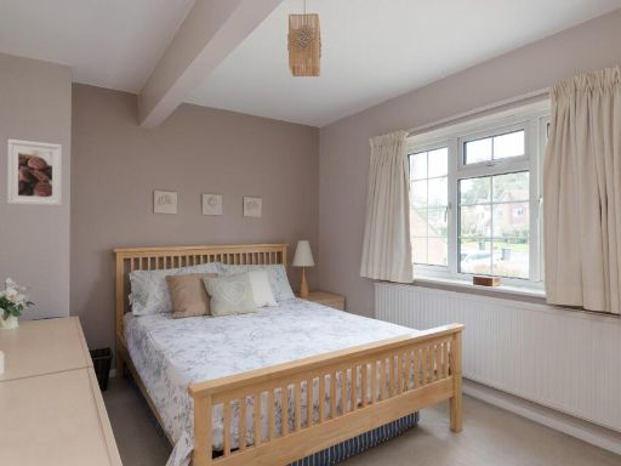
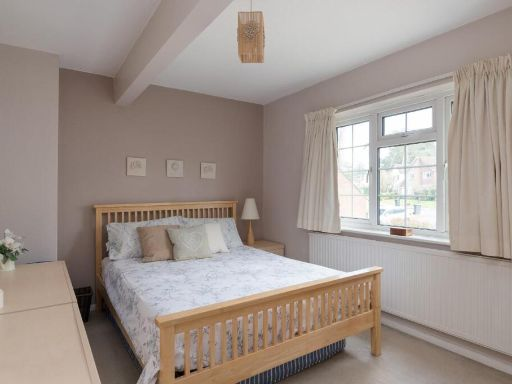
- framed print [6,138,63,206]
